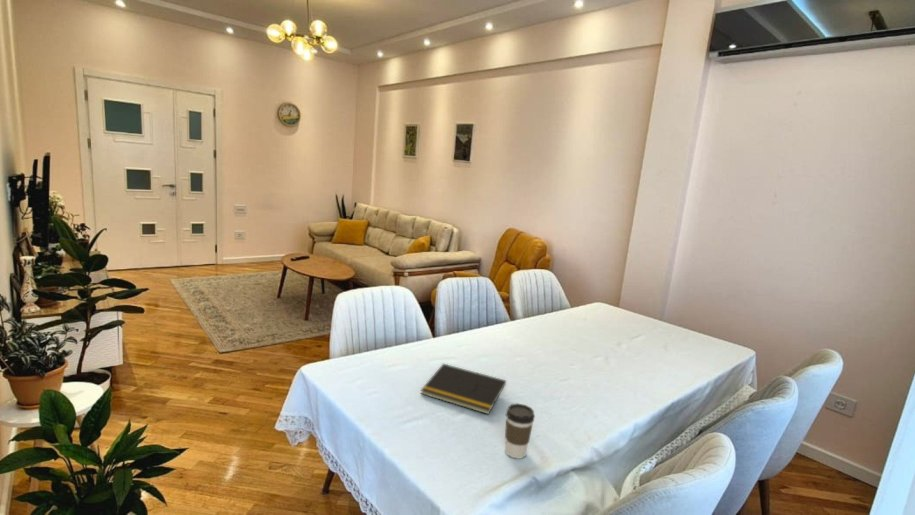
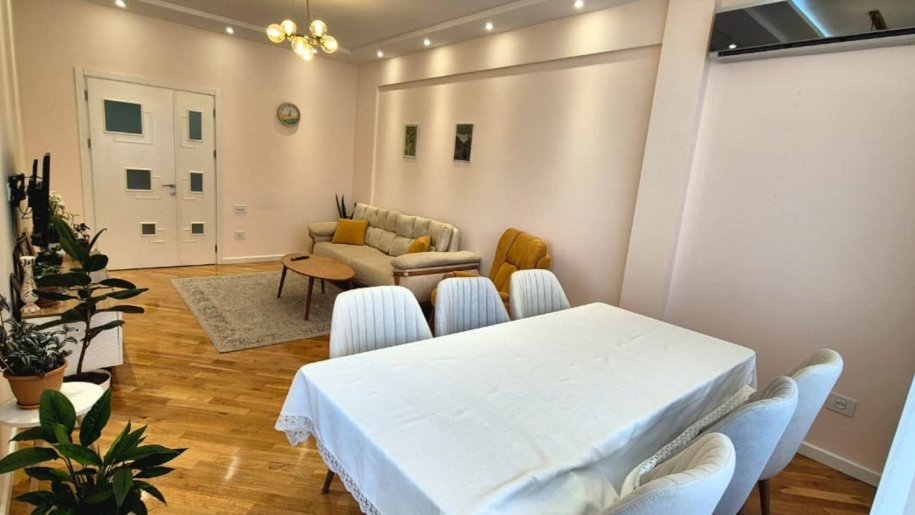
- coffee cup [504,403,536,459]
- notepad [420,363,507,415]
